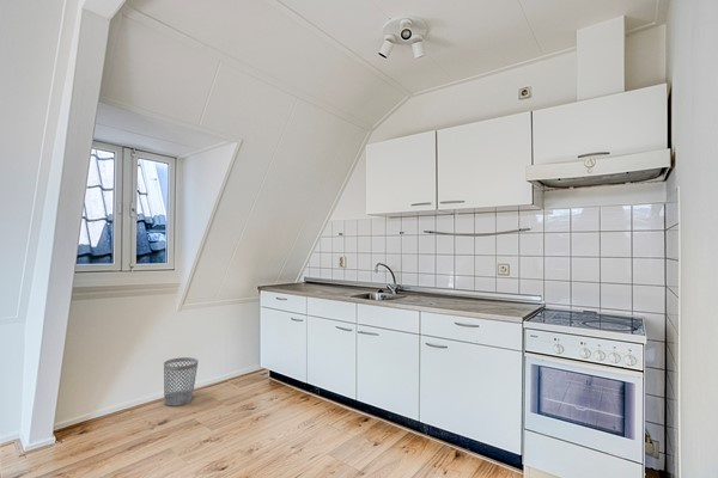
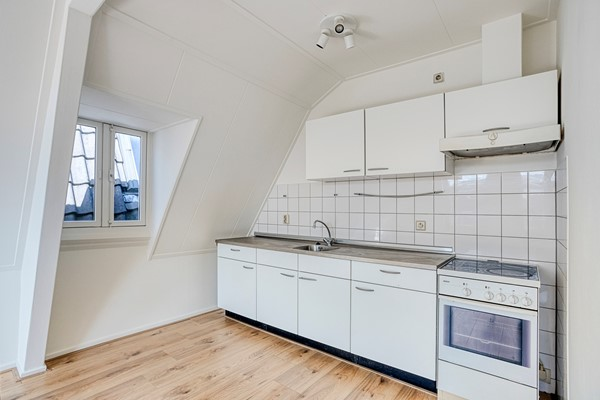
- wastebasket [163,356,199,406]
